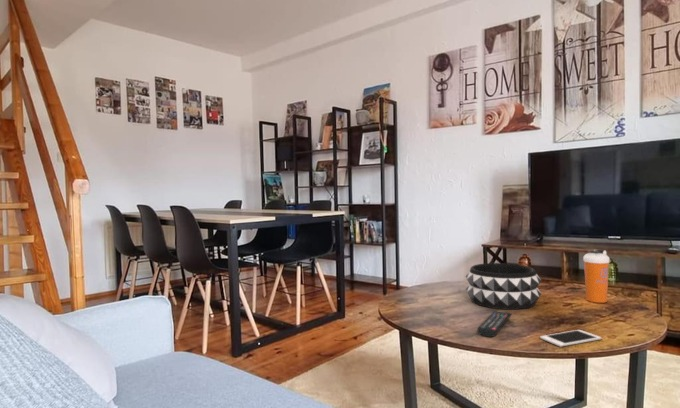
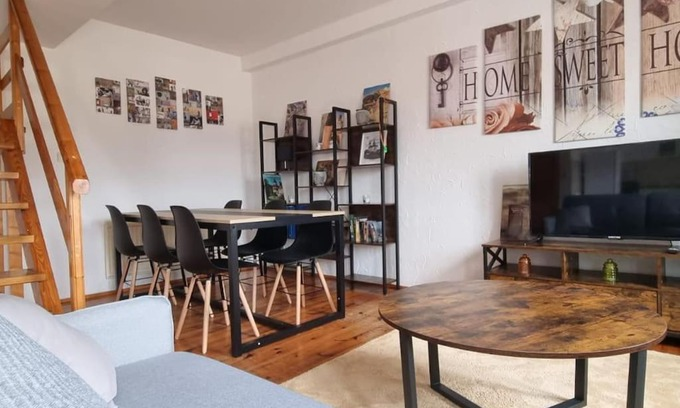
- decorative bowl [465,262,542,311]
- cell phone [539,329,602,348]
- remote control [477,310,512,338]
- shaker bottle [582,248,611,304]
